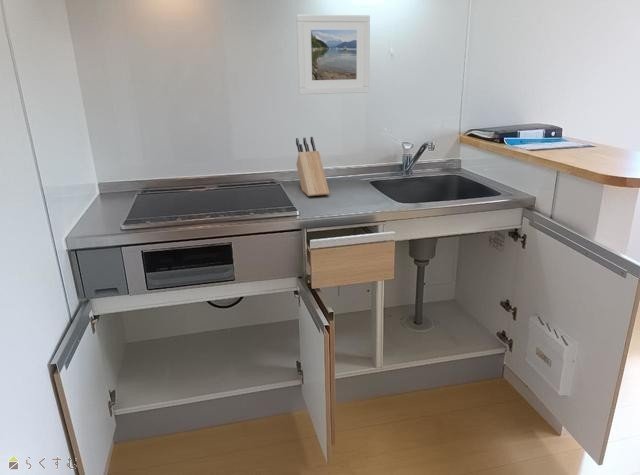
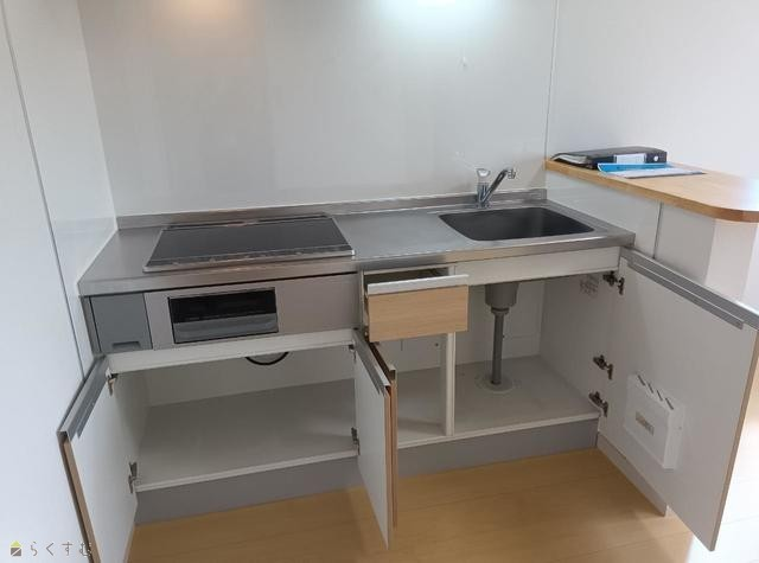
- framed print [295,14,371,96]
- knife block [295,136,330,197]
